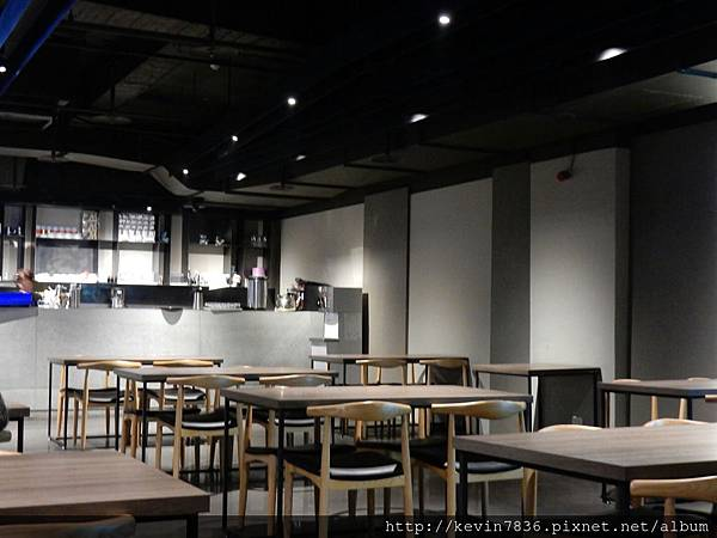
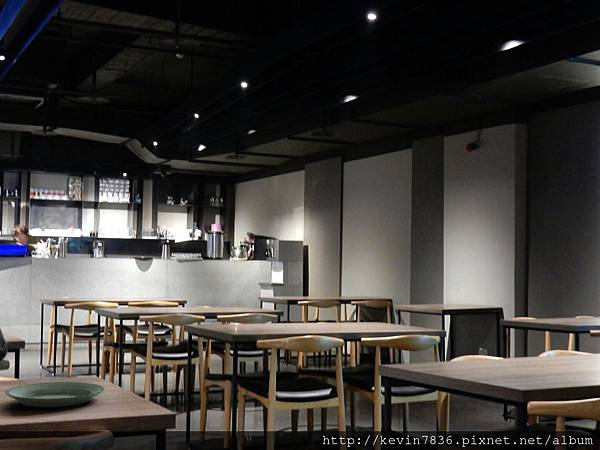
+ plate [4,381,106,408]
